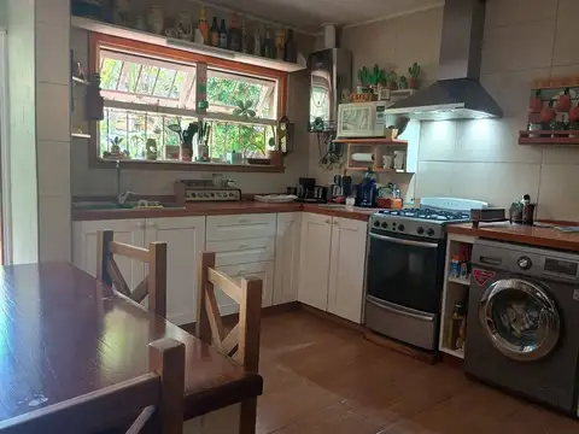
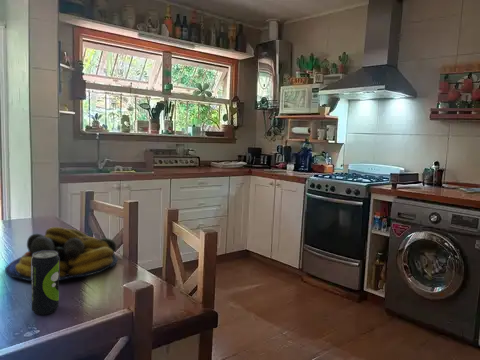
+ fruit bowl [4,226,119,282]
+ beverage can [31,251,60,316]
